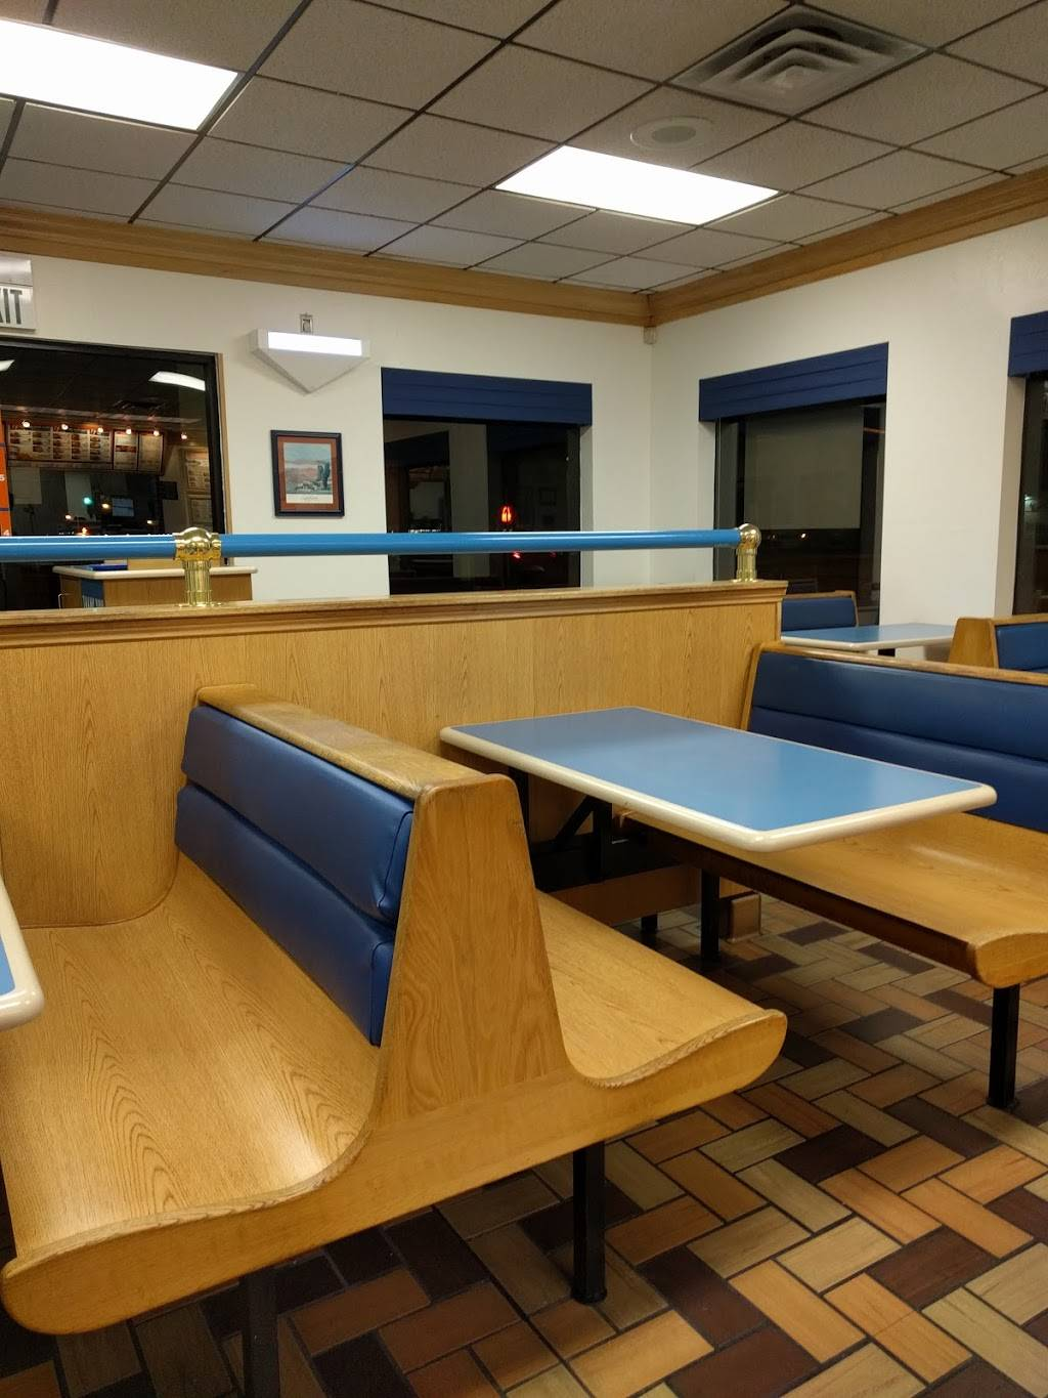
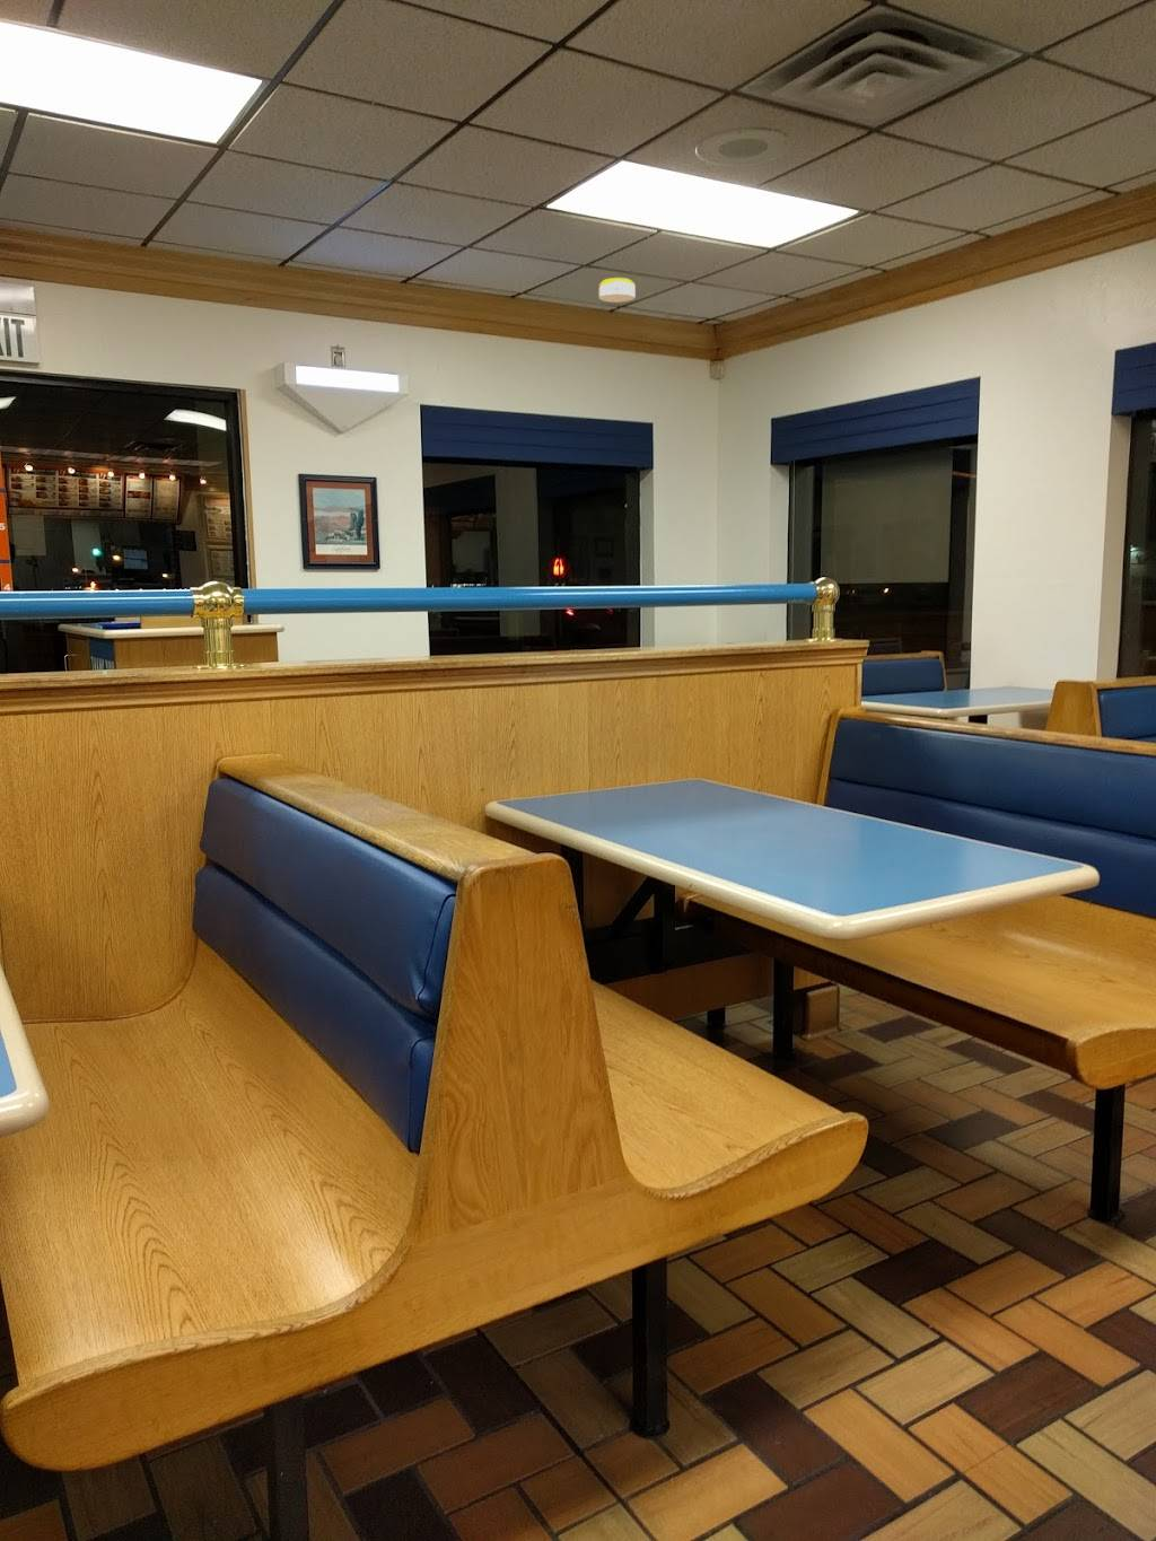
+ smoke detector [599,277,636,304]
